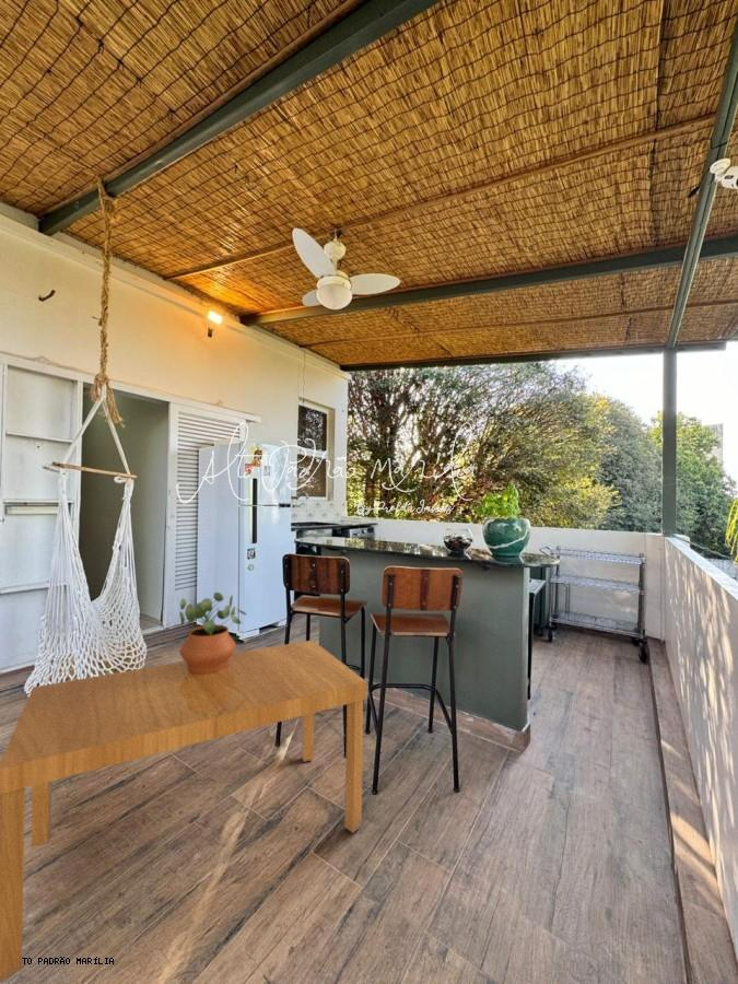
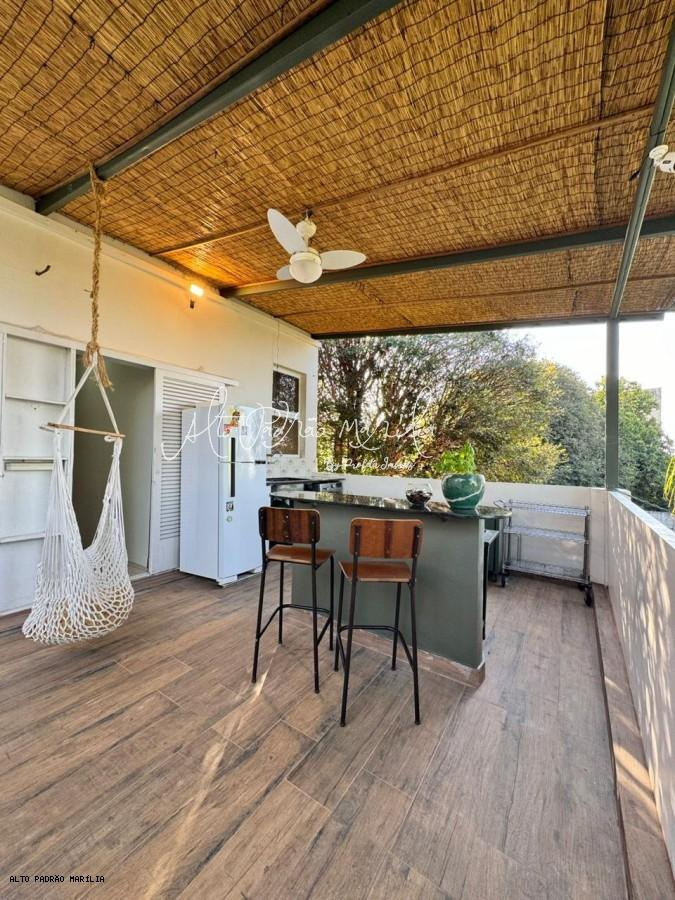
- potted plant [178,591,248,673]
- dining table [0,640,368,984]
